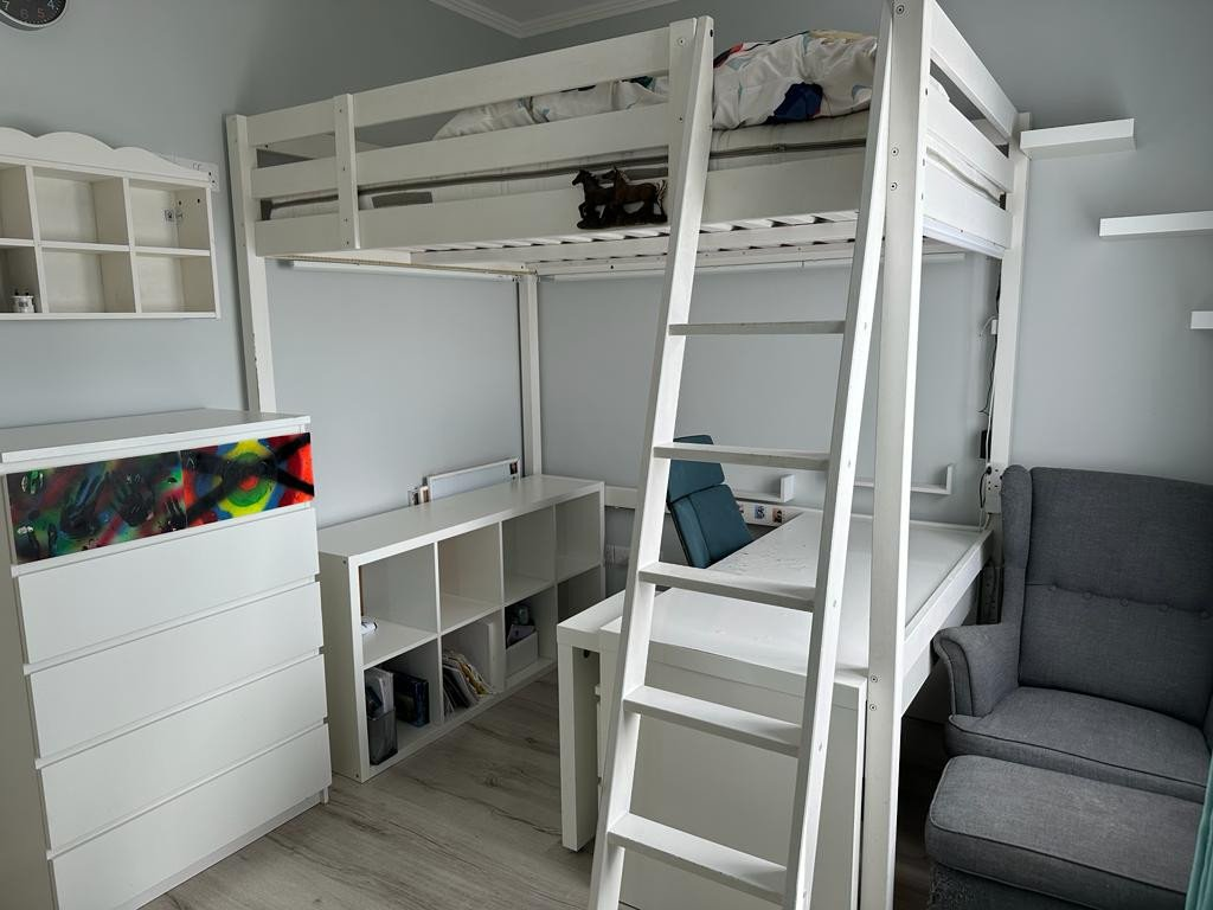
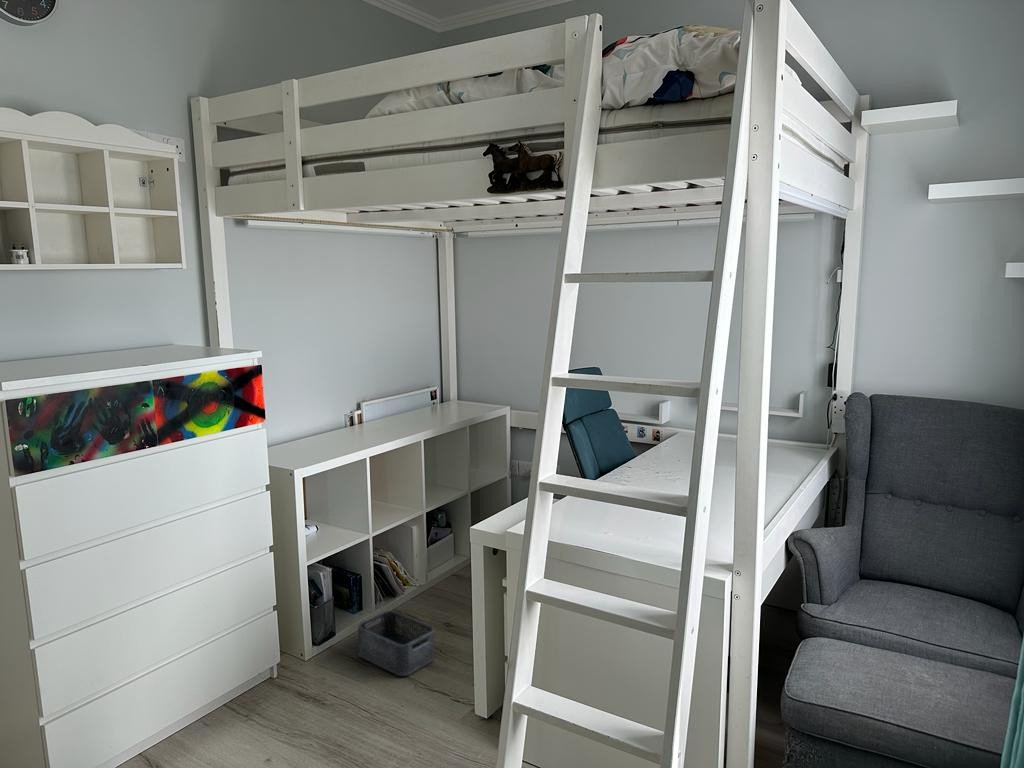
+ storage bin [357,609,435,677]
